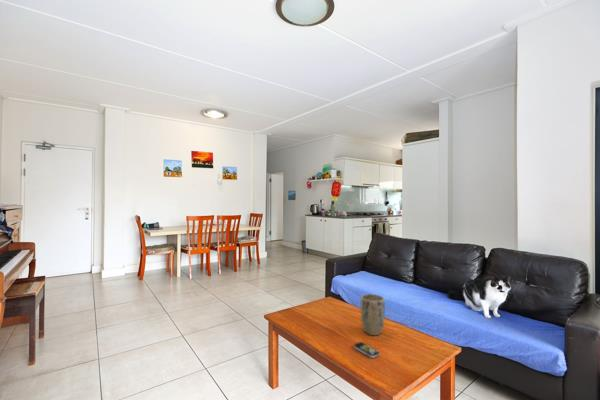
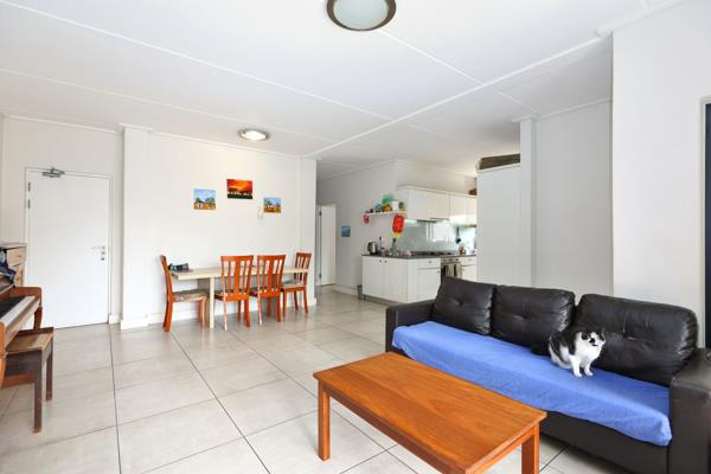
- plant pot [360,293,386,336]
- remote control [353,341,380,359]
